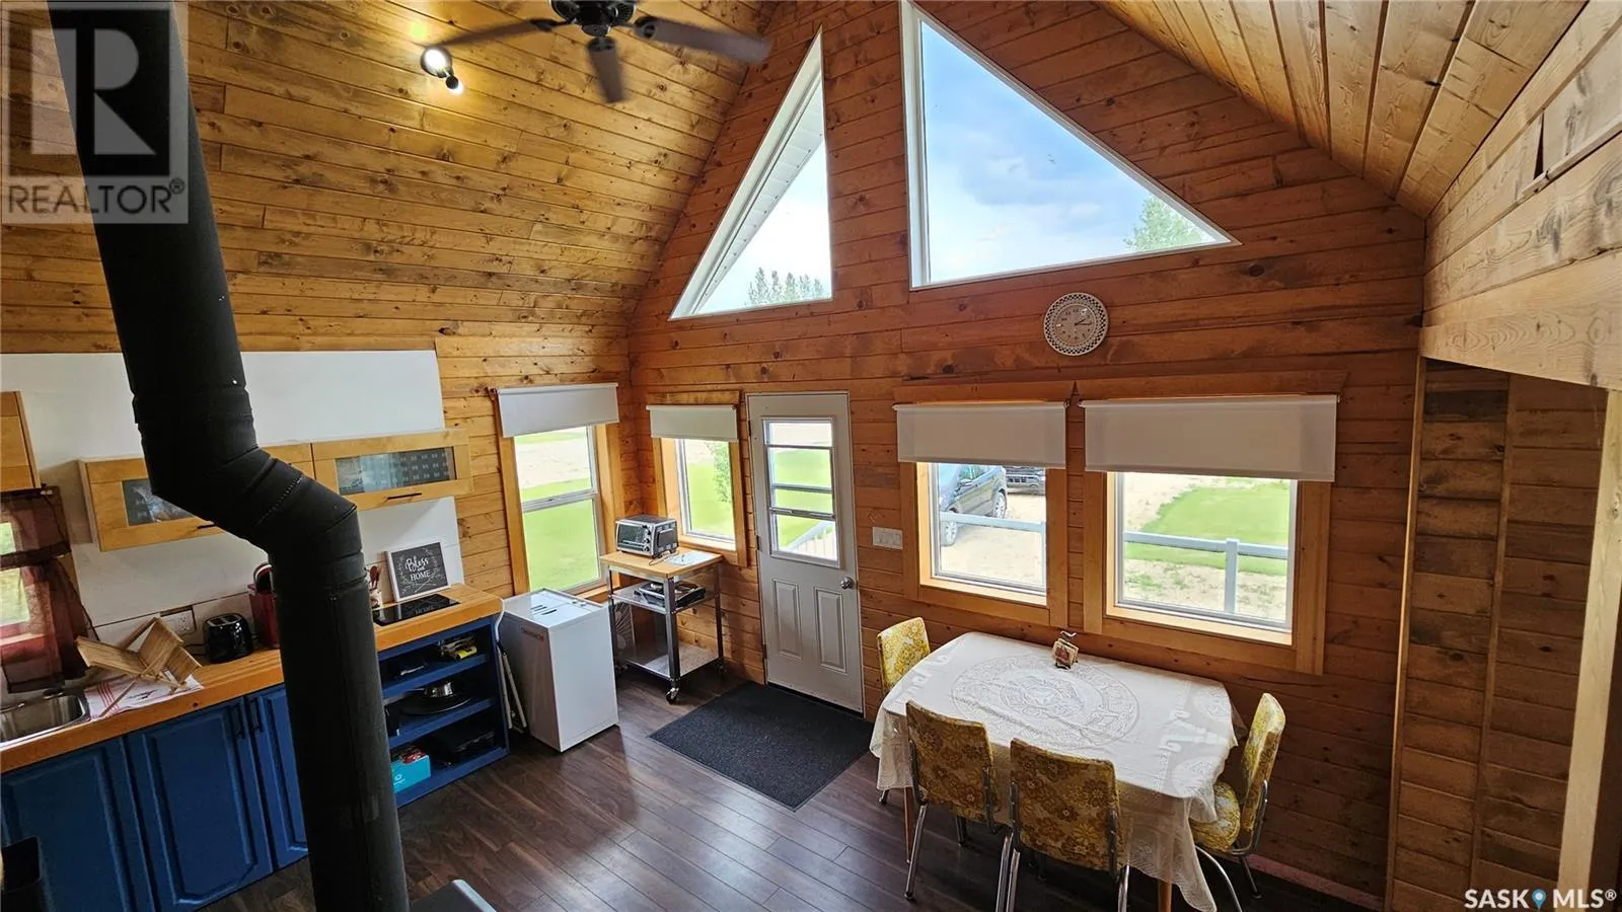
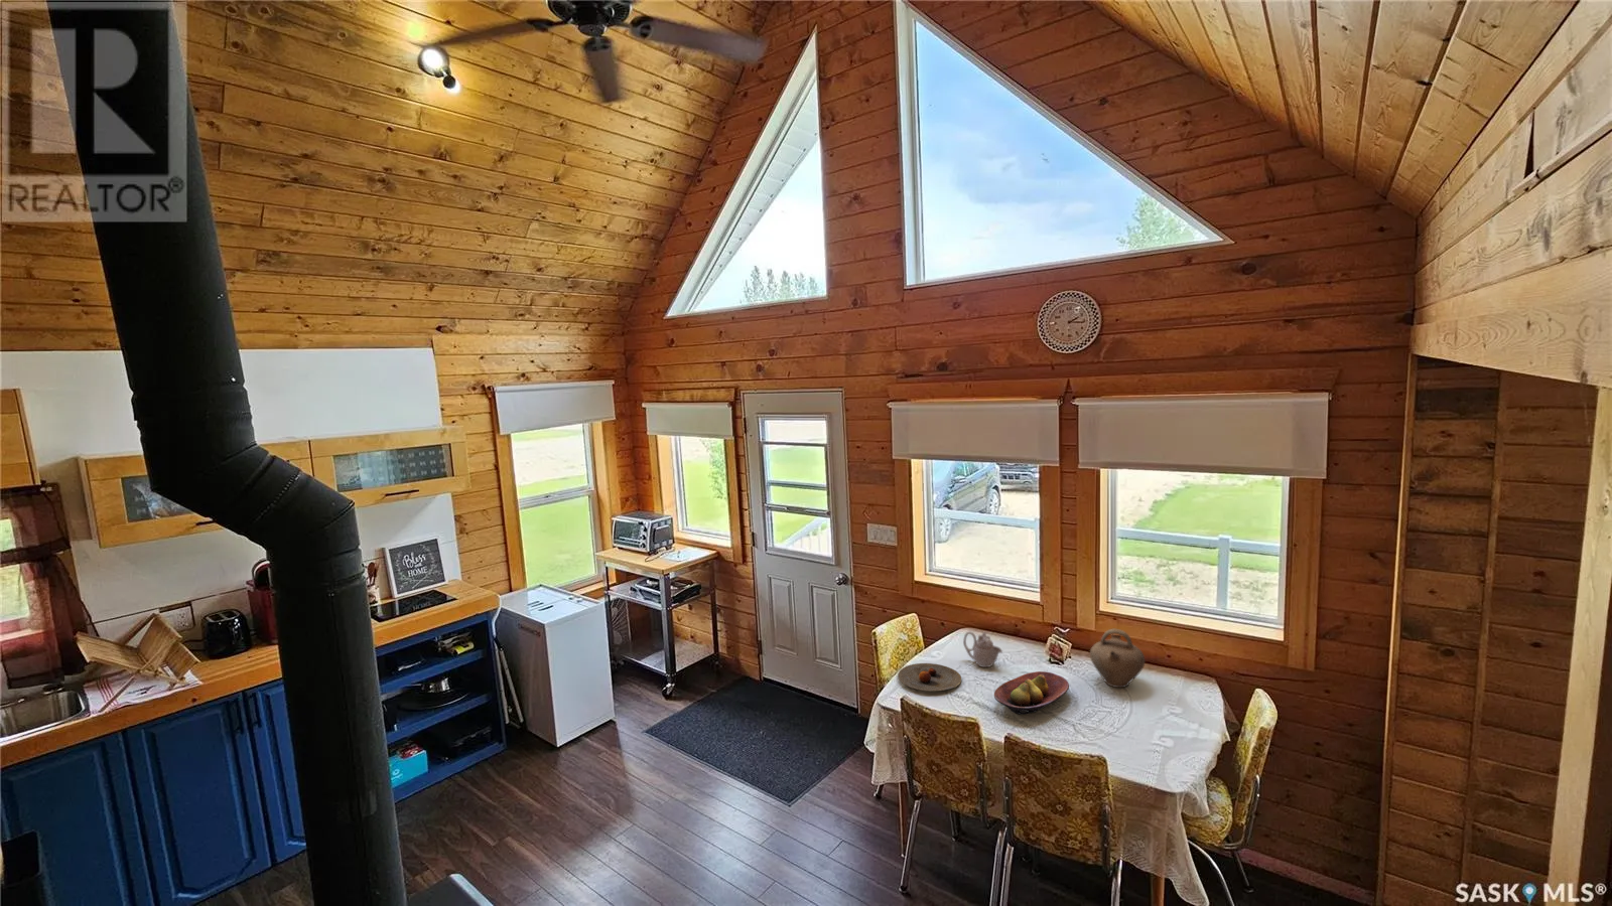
+ plate [897,663,962,691]
+ teapot [962,631,1003,668]
+ jug [1089,628,1146,688]
+ fruit bowl [993,670,1070,716]
